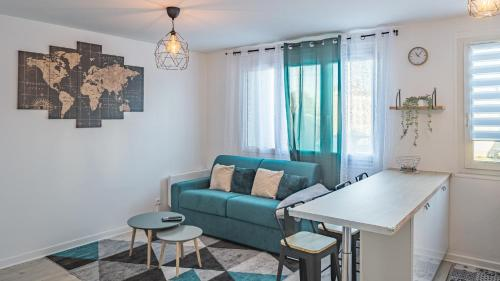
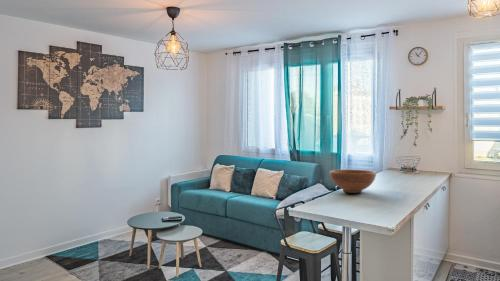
+ fruit bowl [329,169,377,194]
